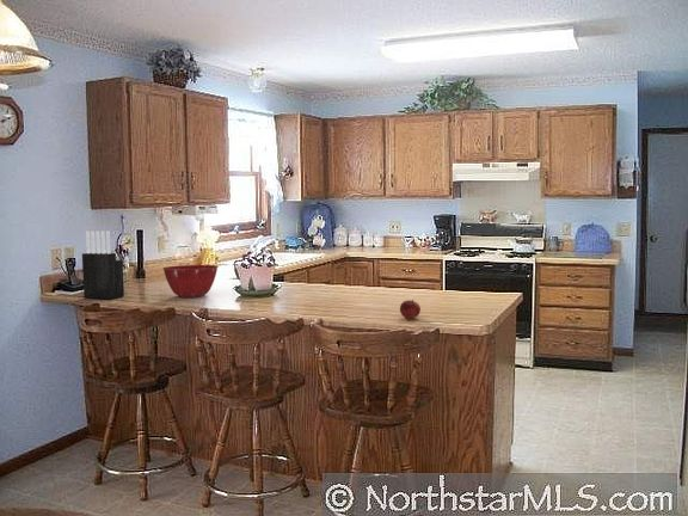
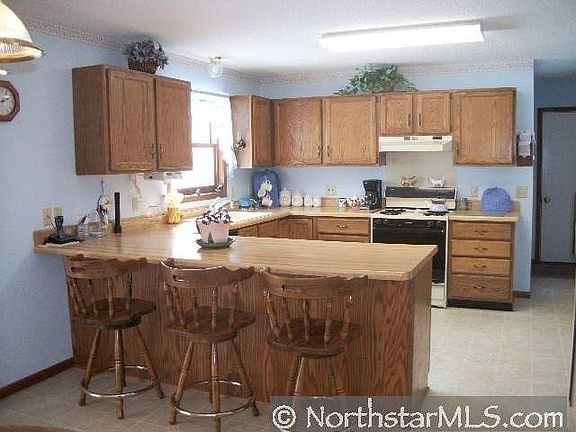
- fruit [399,299,422,320]
- mixing bowl [161,264,219,299]
- knife block [81,229,125,300]
